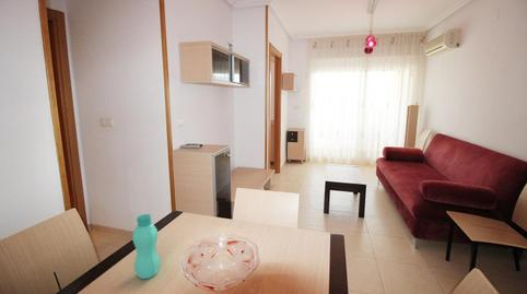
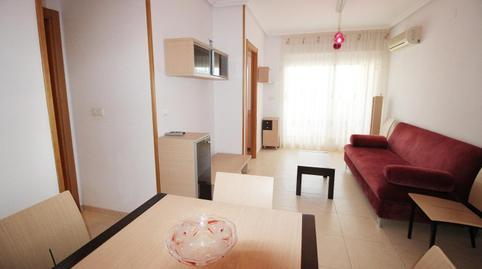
- bottle [131,213,161,280]
